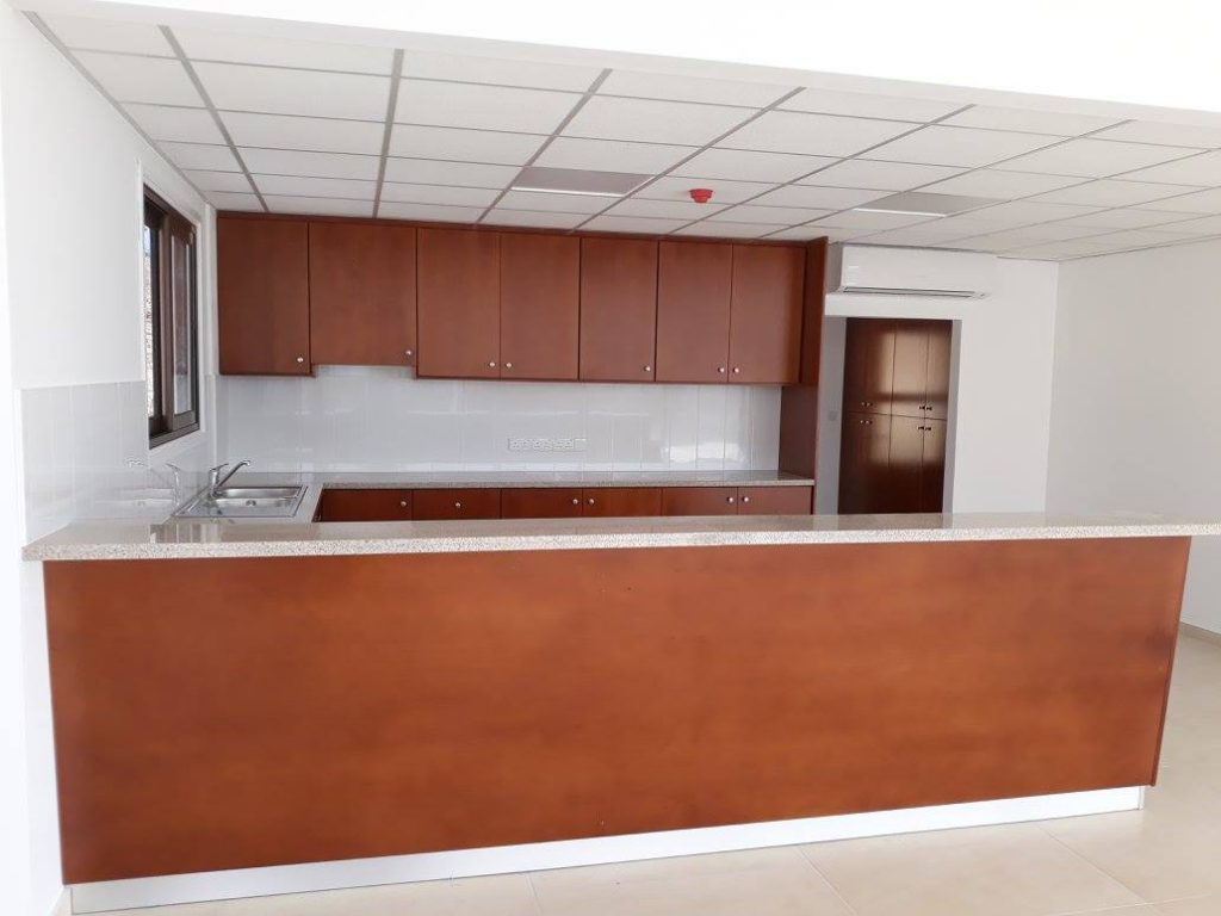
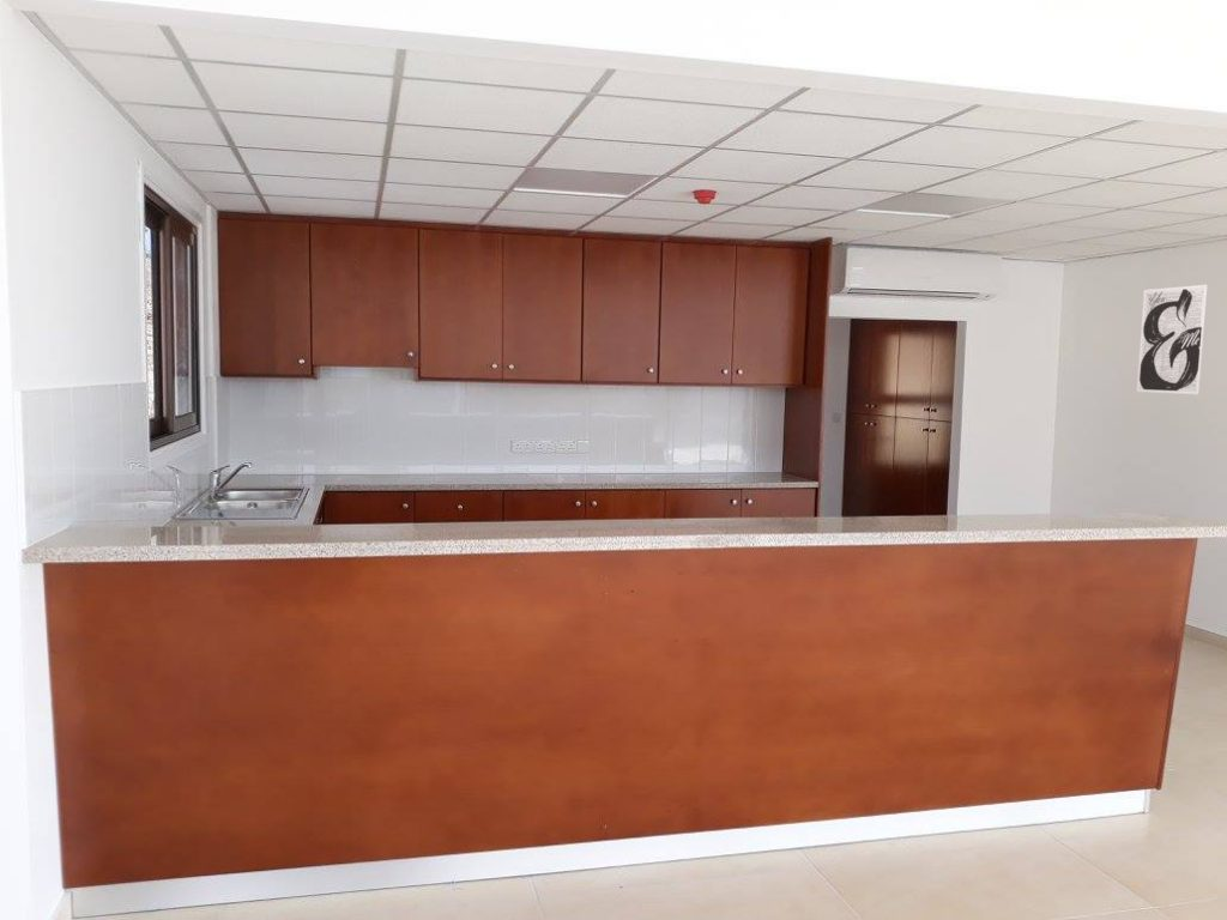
+ wall art [1136,284,1209,395]
